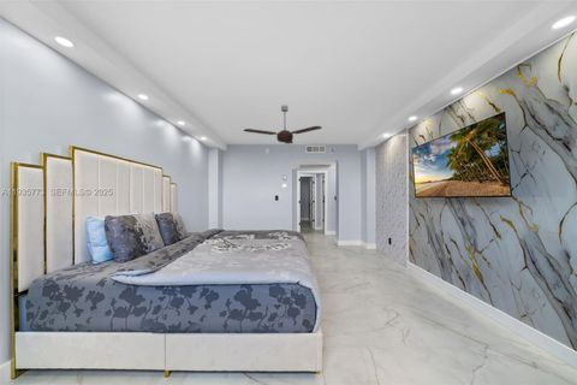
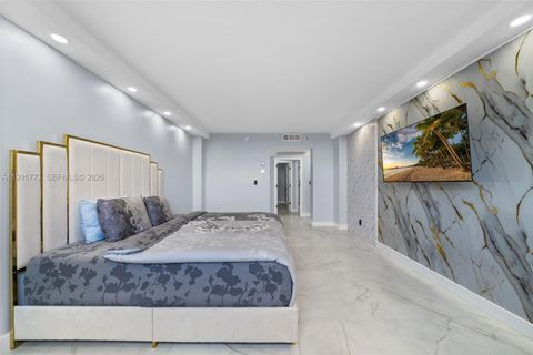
- ceiling fan [242,105,323,144]
